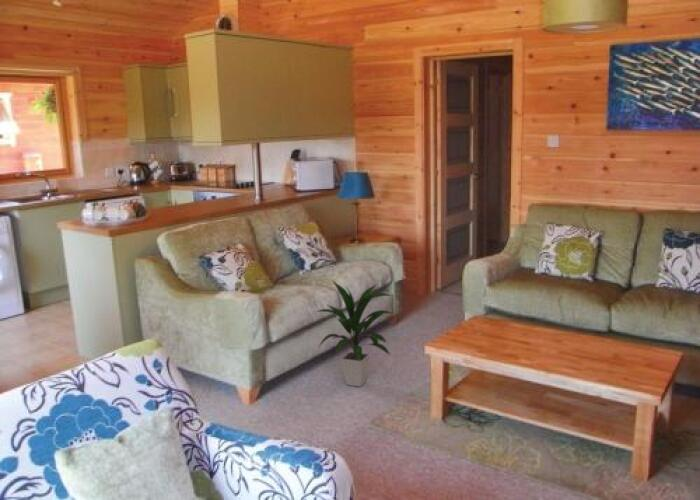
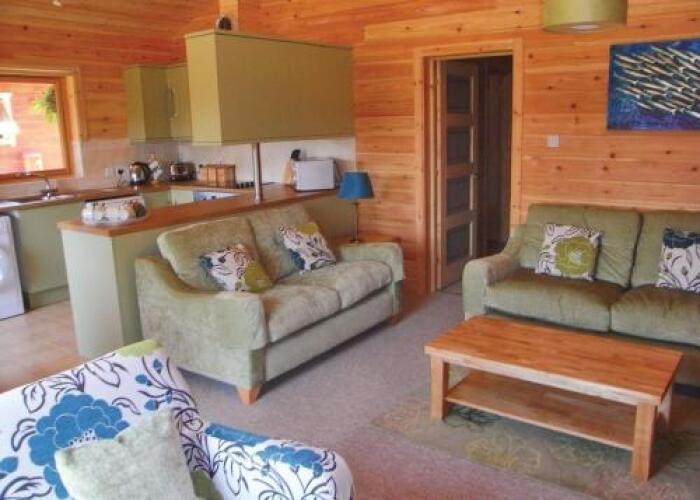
- indoor plant [315,280,394,387]
